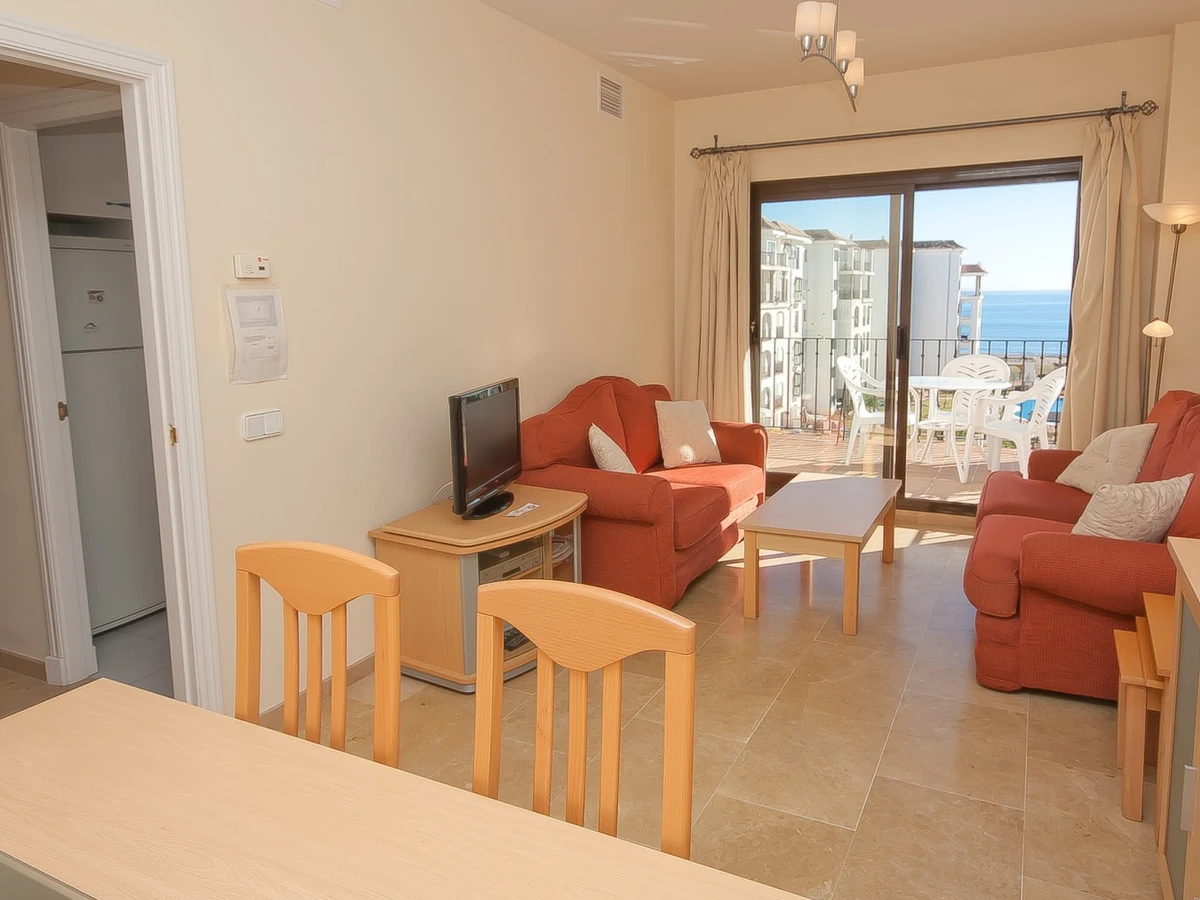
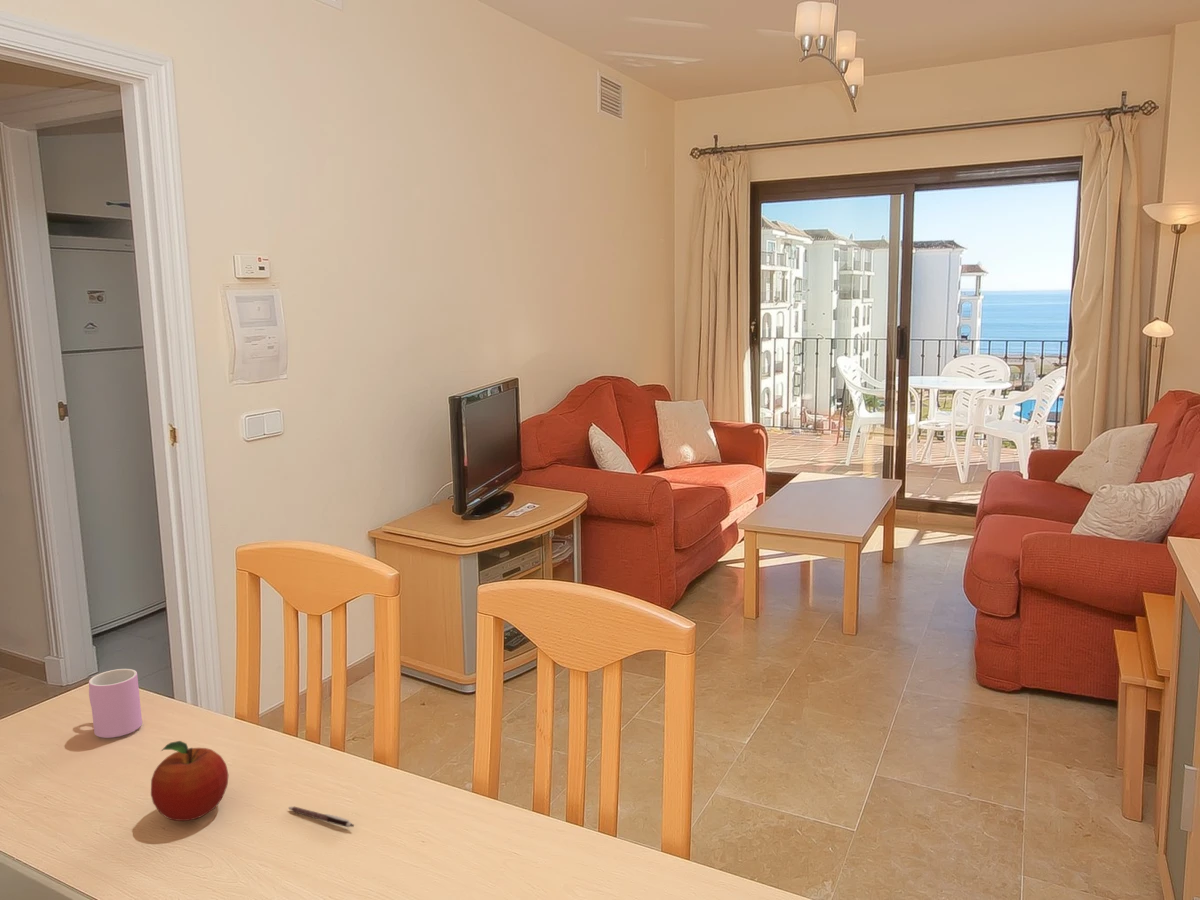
+ cup [88,668,143,739]
+ fruit [150,740,229,822]
+ pen [287,806,355,828]
